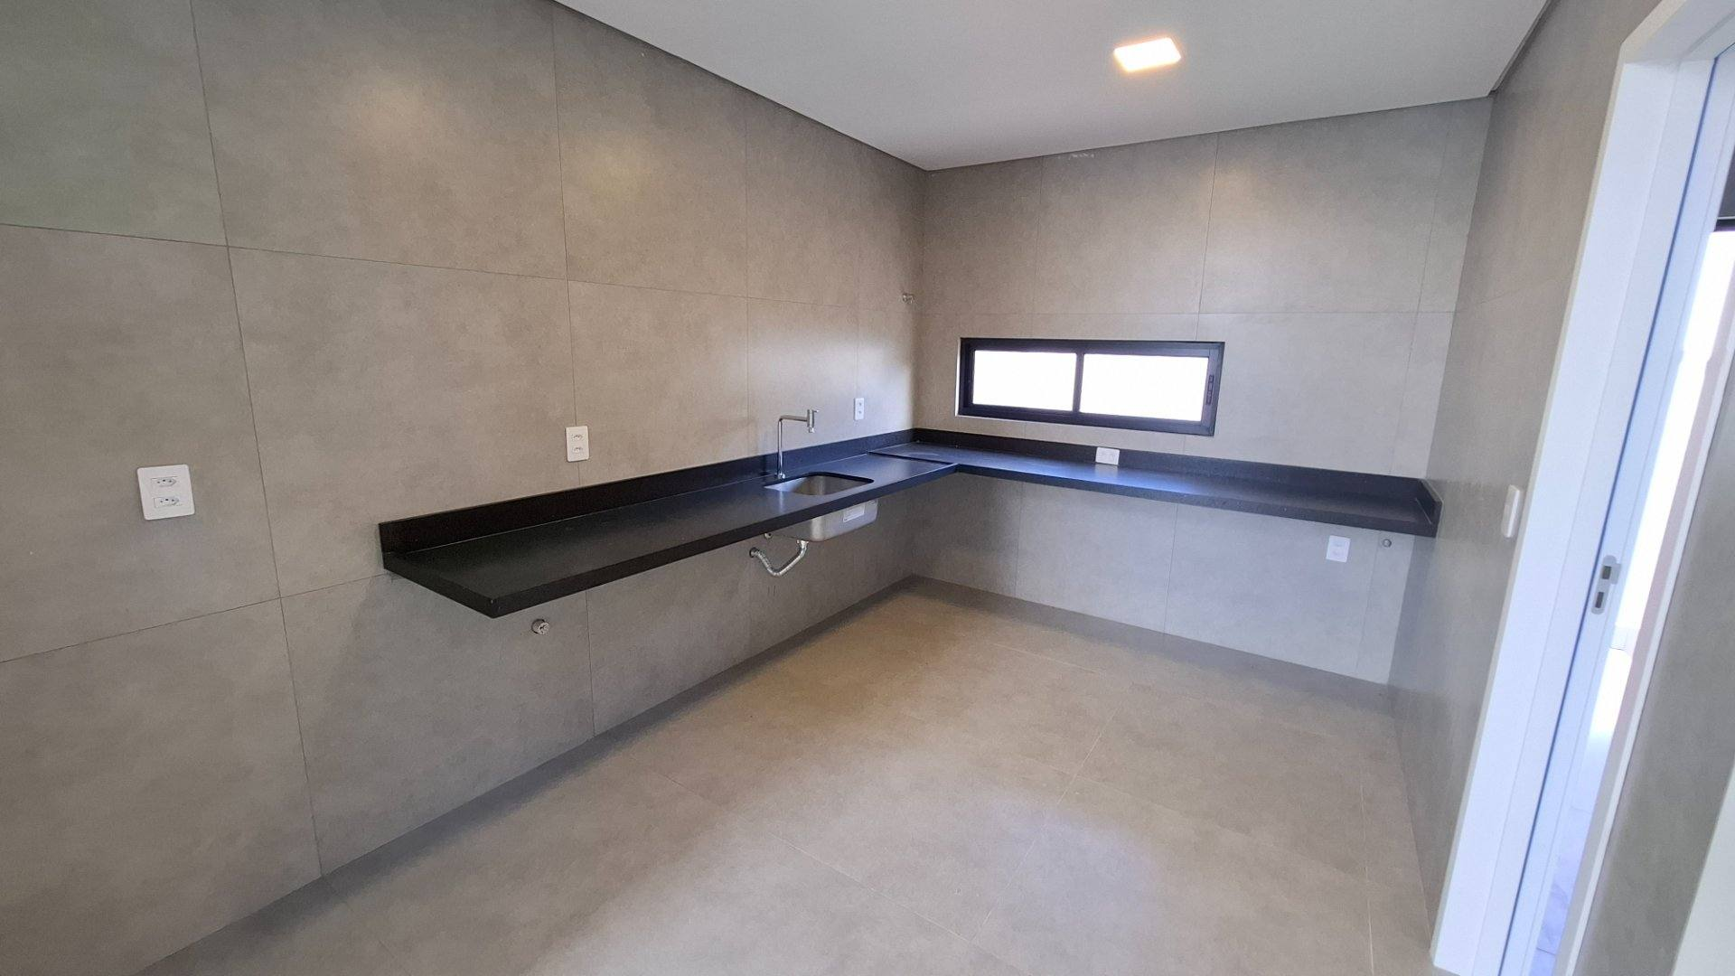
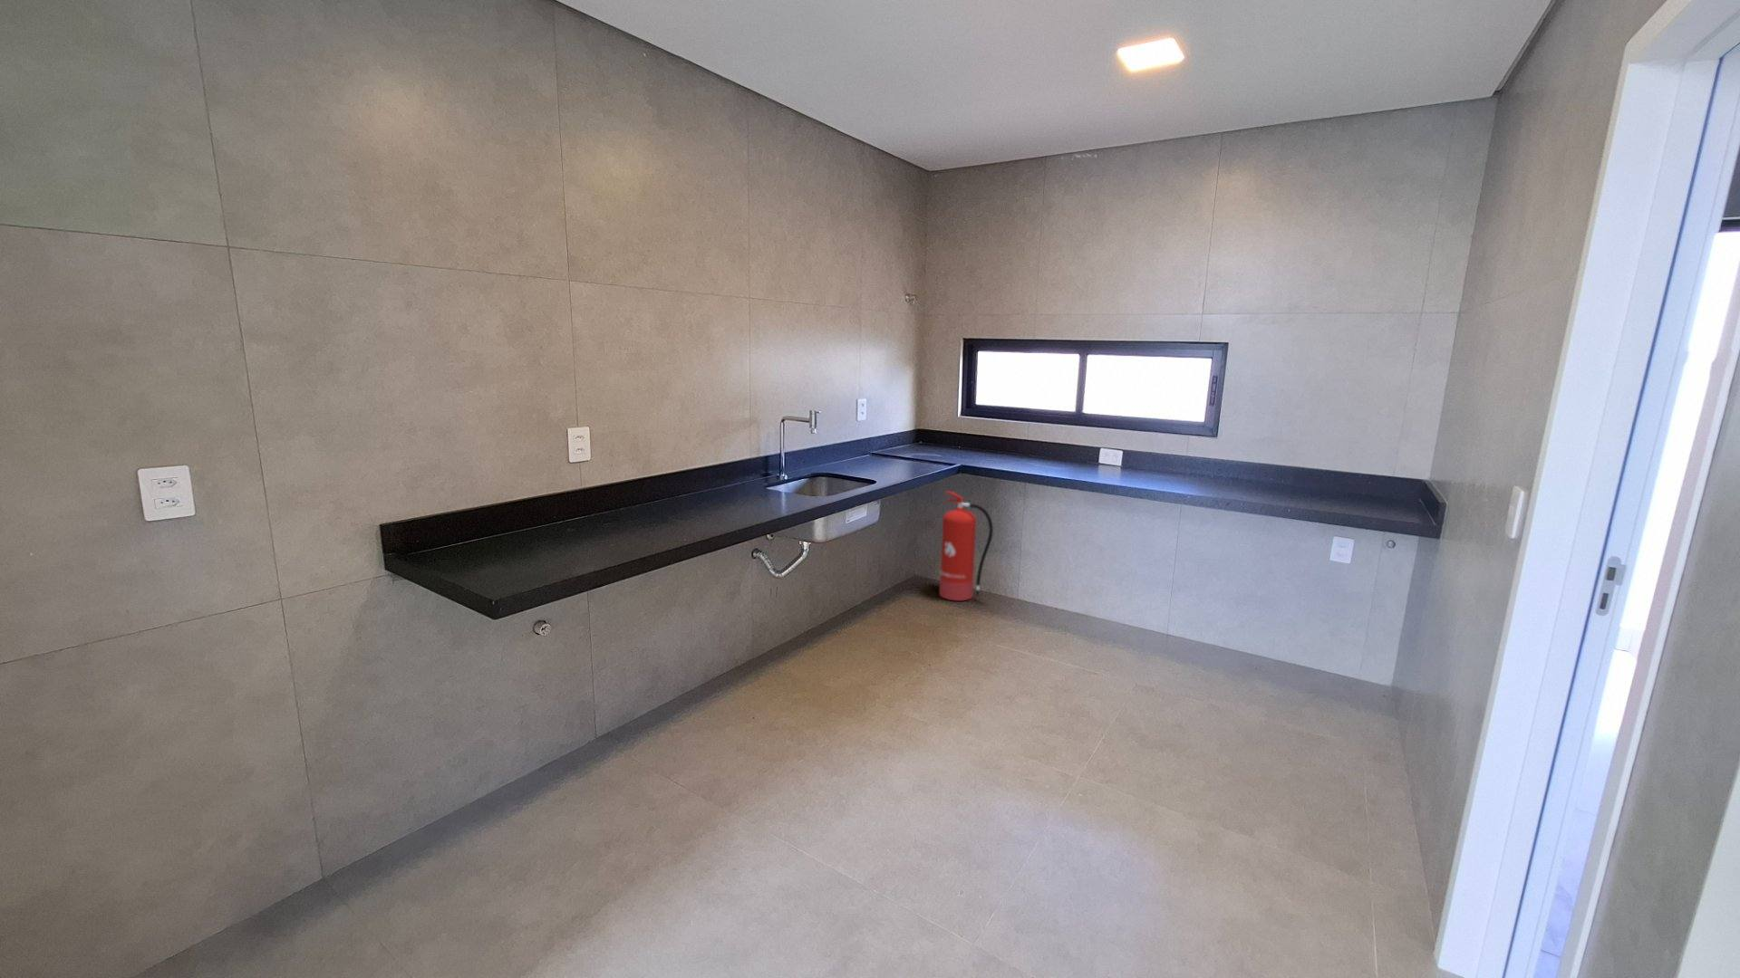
+ fire extinguisher [938,491,994,602]
